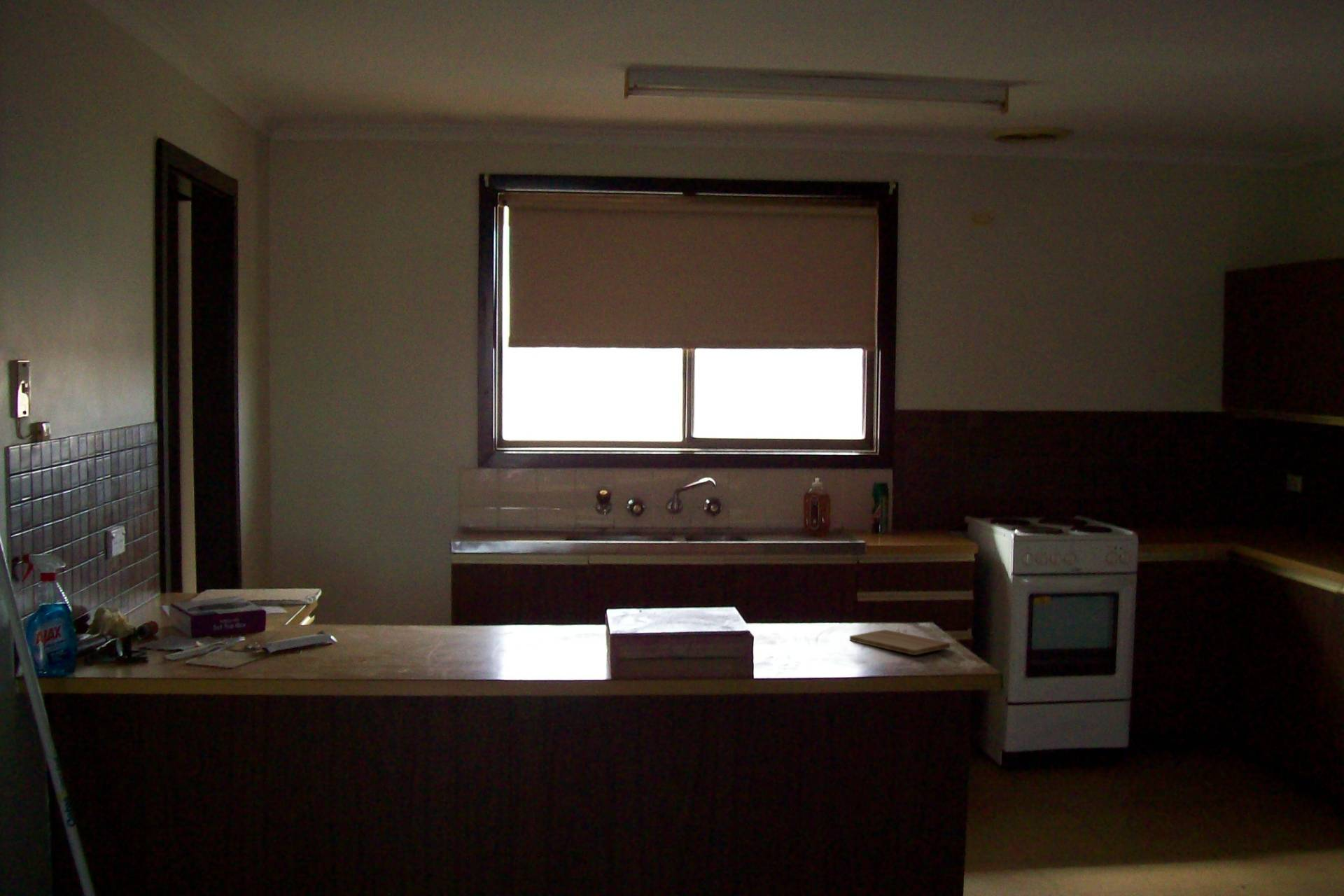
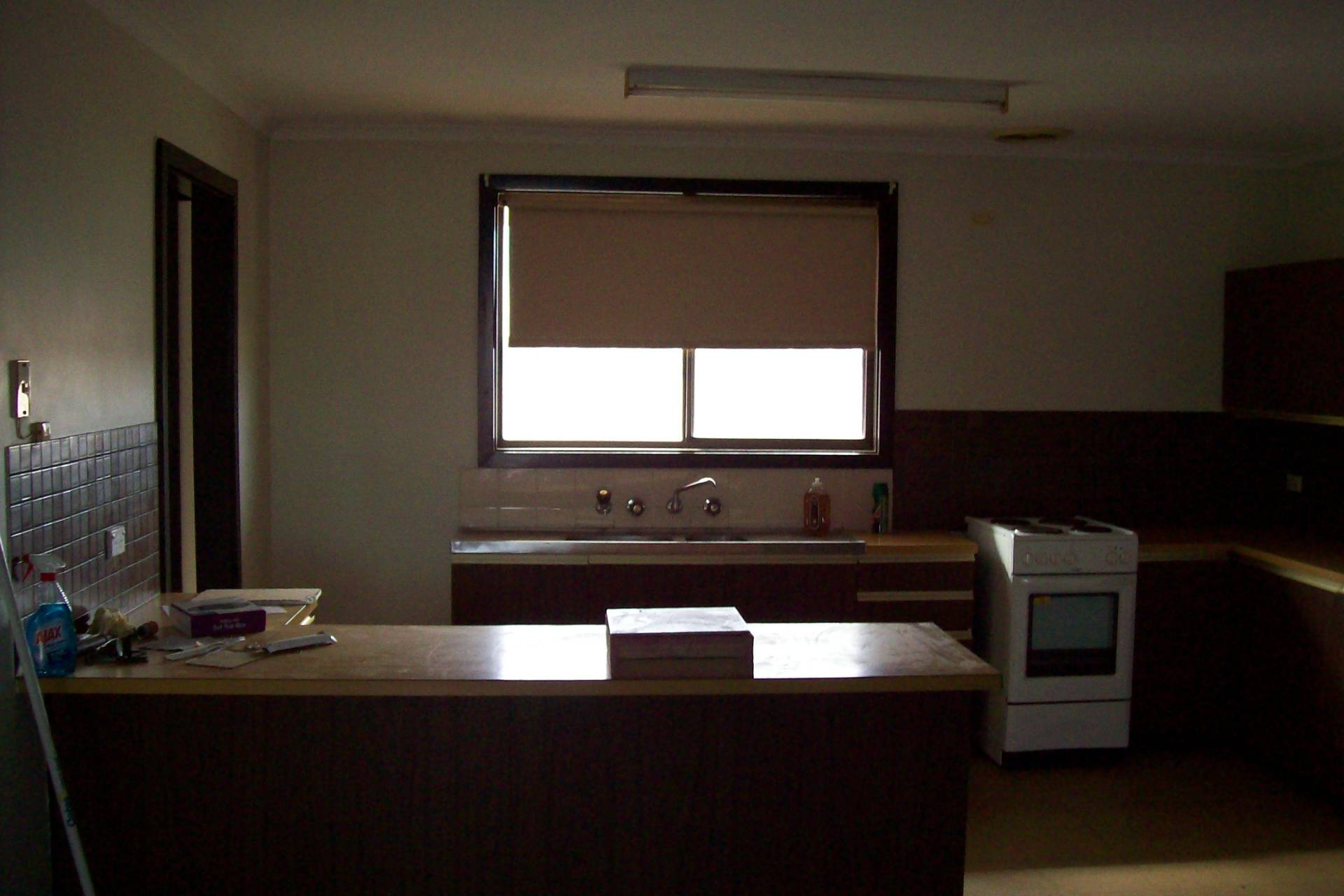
- cutting board [849,629,951,656]
